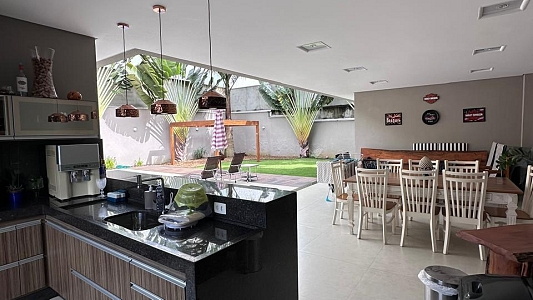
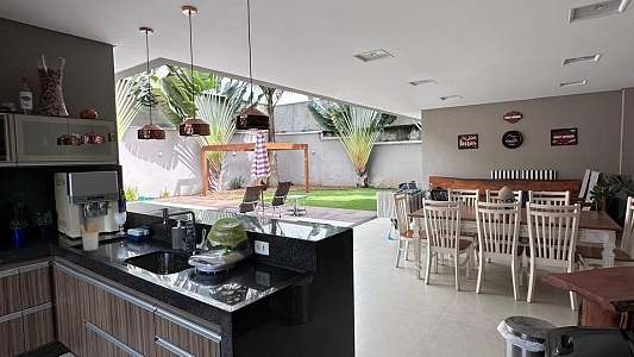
+ utensil holder [79,223,102,252]
